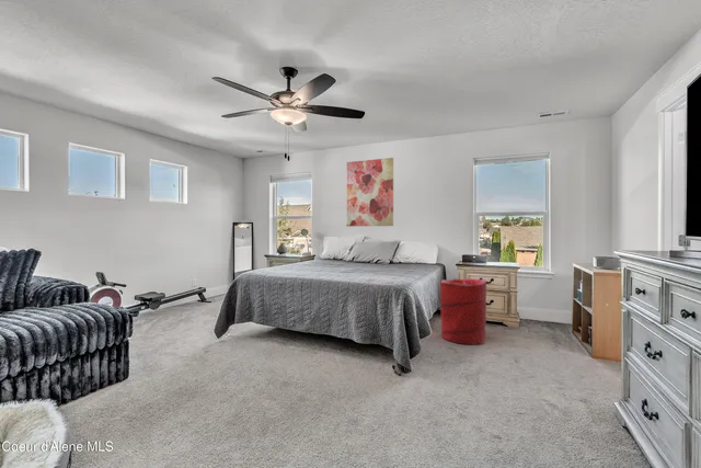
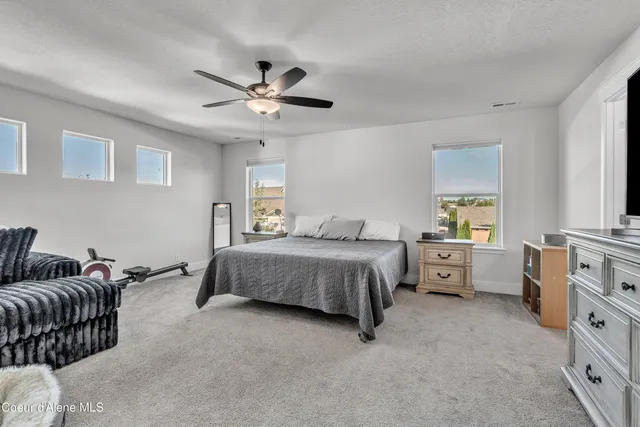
- wall art [346,157,394,228]
- laundry hamper [439,277,487,346]
